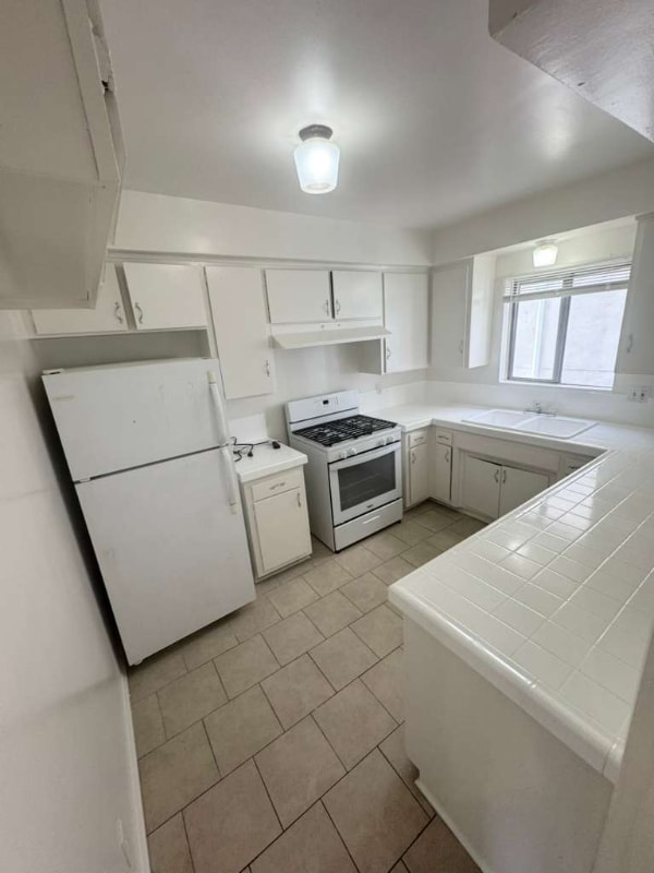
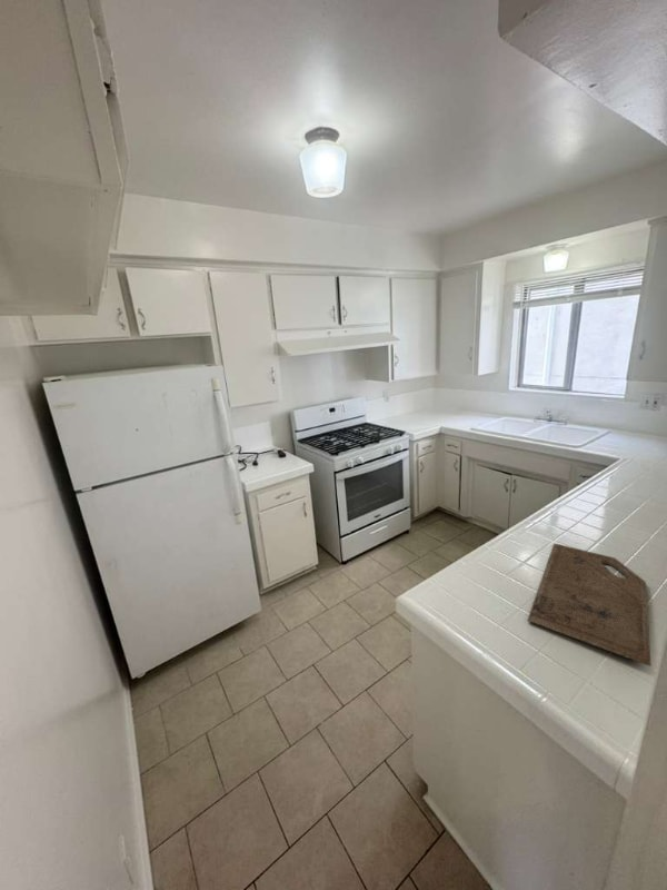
+ cutting board [527,543,653,668]
